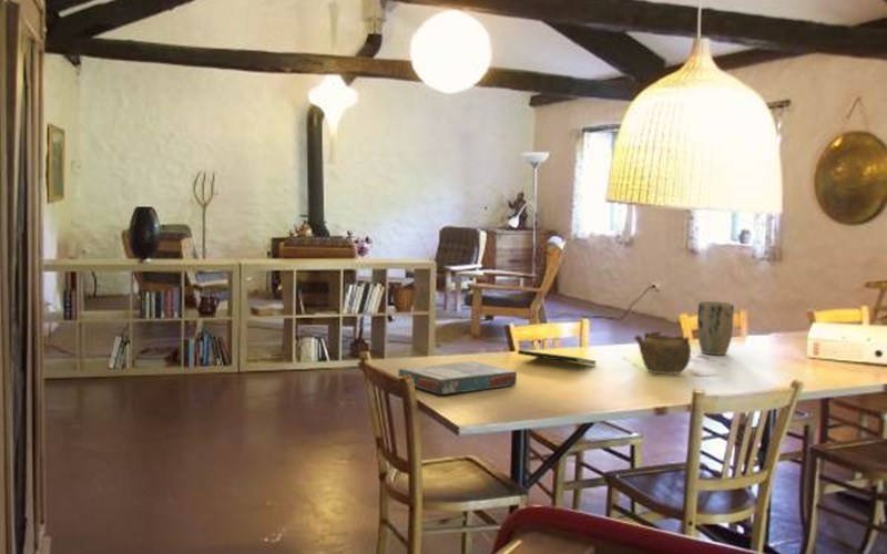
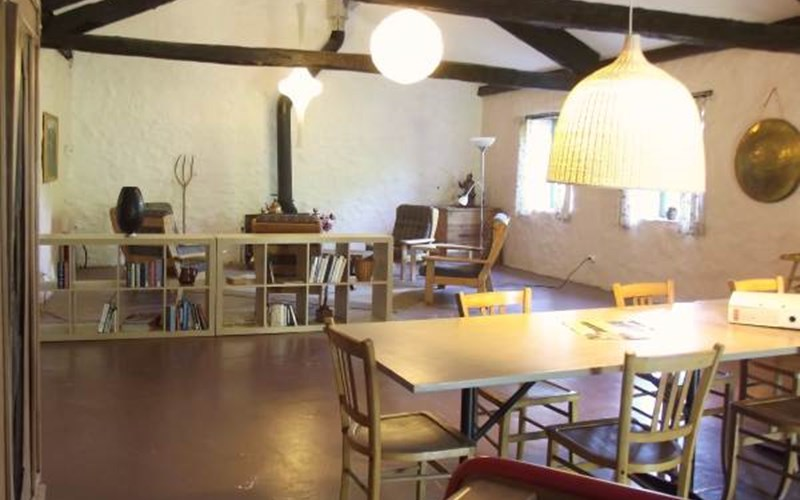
- teapot [633,331,692,375]
- notepad [517,349,598,371]
- plant pot [696,300,735,356]
- board game [397,360,518,396]
